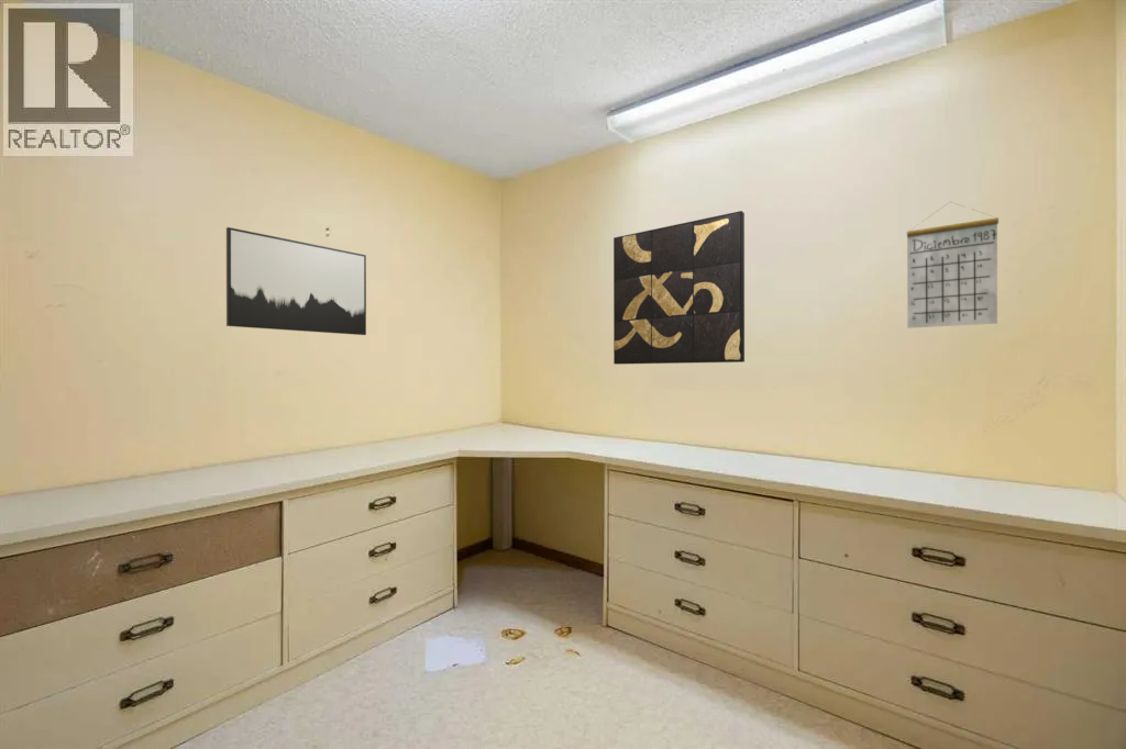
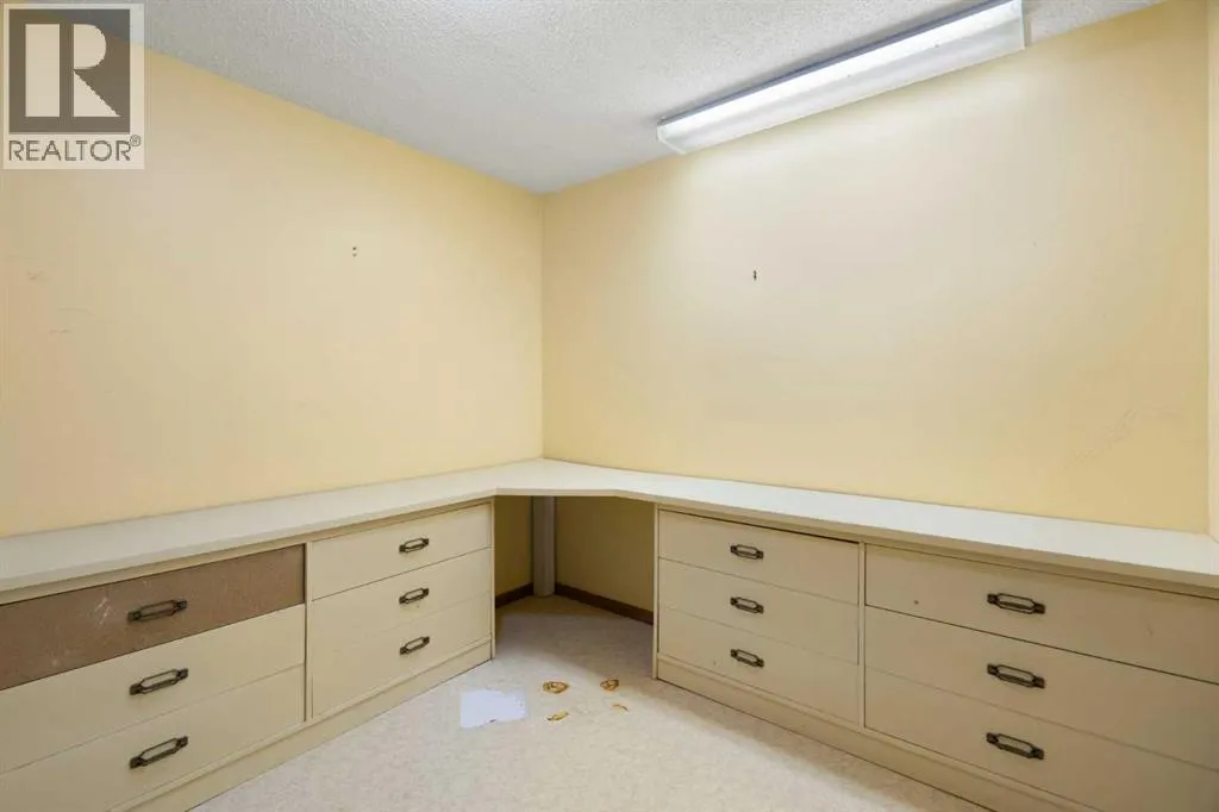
- wall art [225,226,367,336]
- calendar [906,201,1000,329]
- wall art [612,210,746,366]
